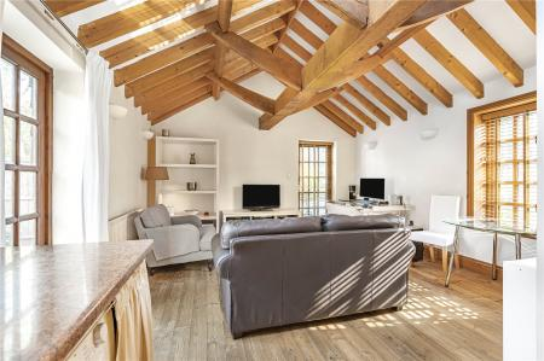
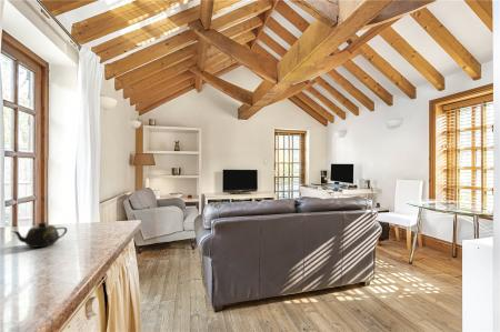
+ teapot [10,221,68,249]
